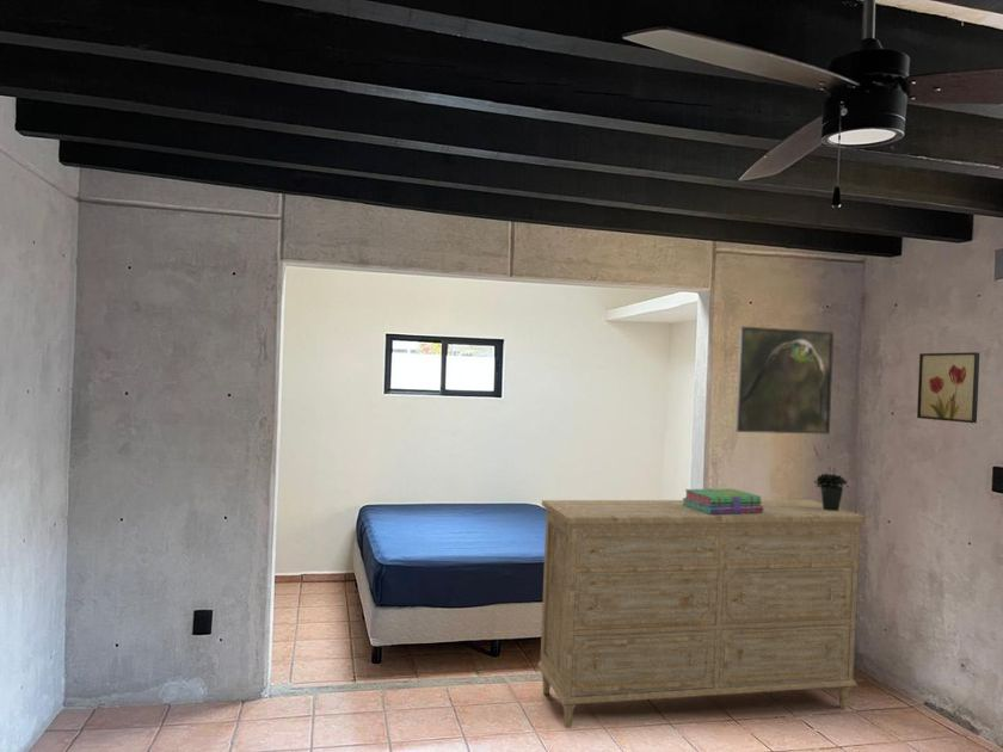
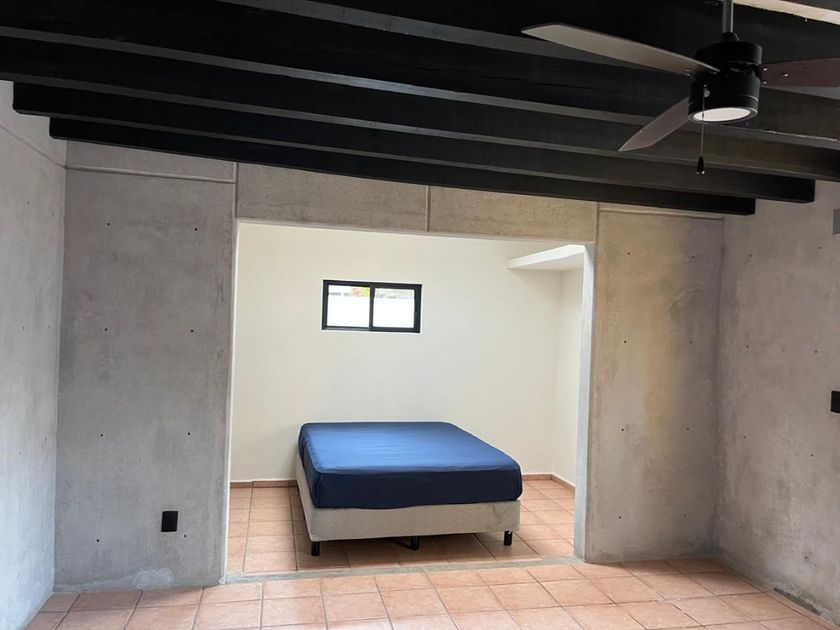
- potted plant [811,443,850,511]
- dresser [536,499,868,729]
- wall art [916,351,980,424]
- stack of books [681,487,763,514]
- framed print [734,326,835,436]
